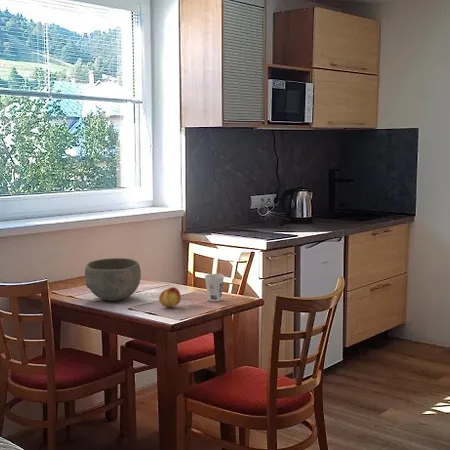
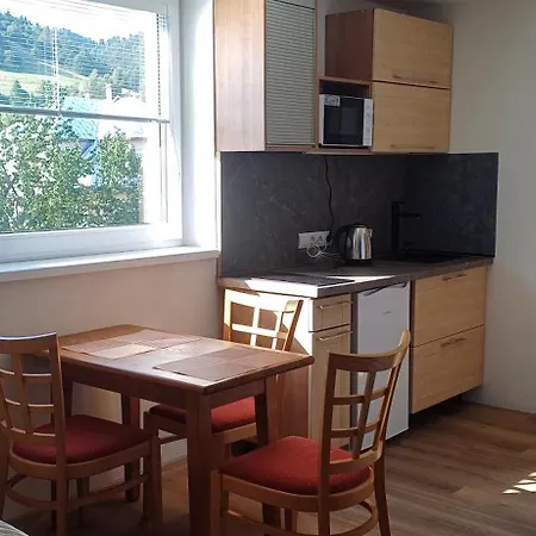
- fruit [158,286,182,308]
- cup [204,273,225,303]
- bowl [84,257,142,302]
